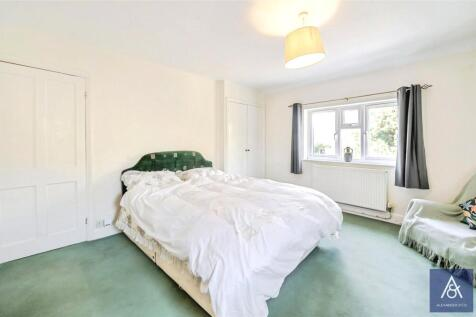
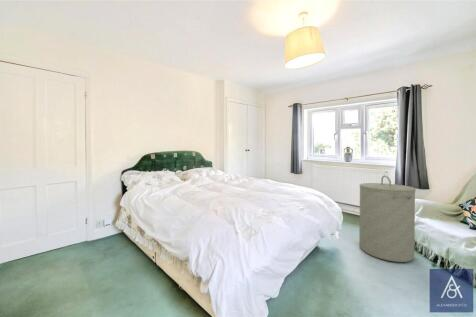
+ laundry hamper [358,174,417,263]
